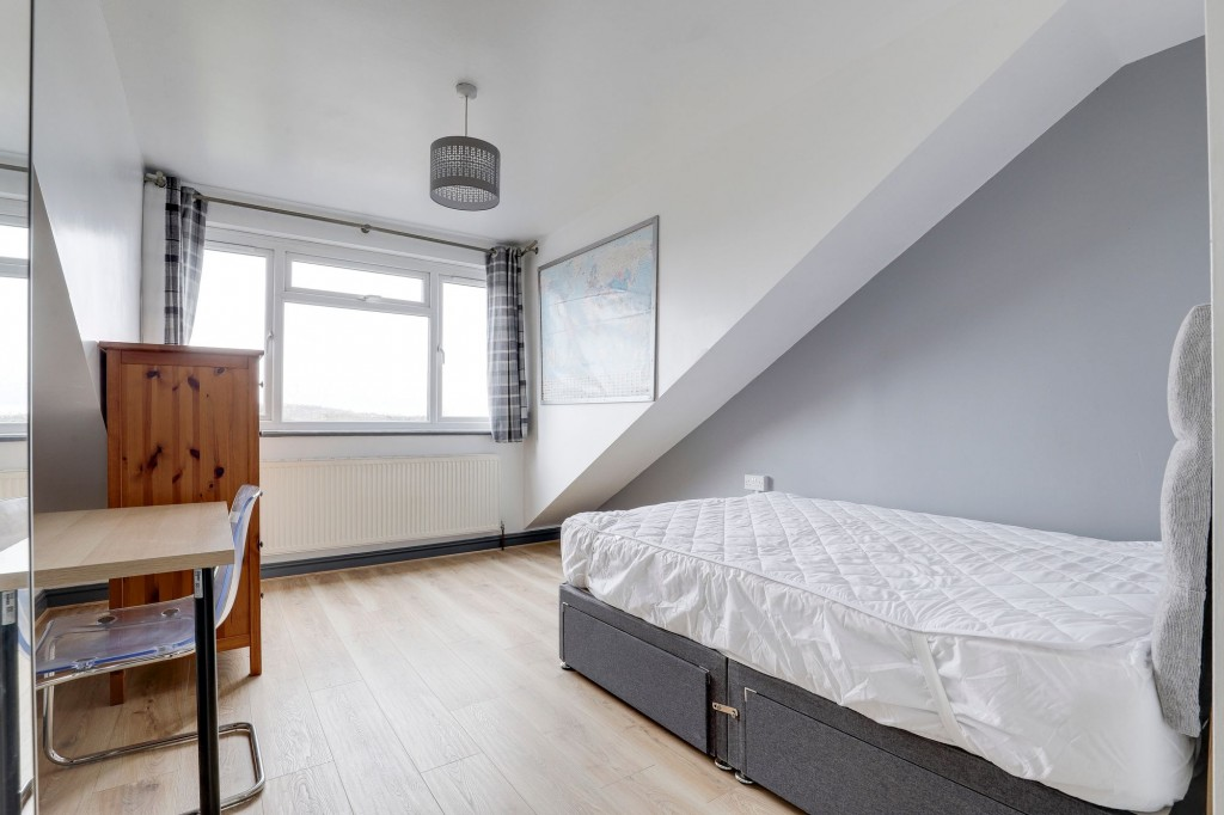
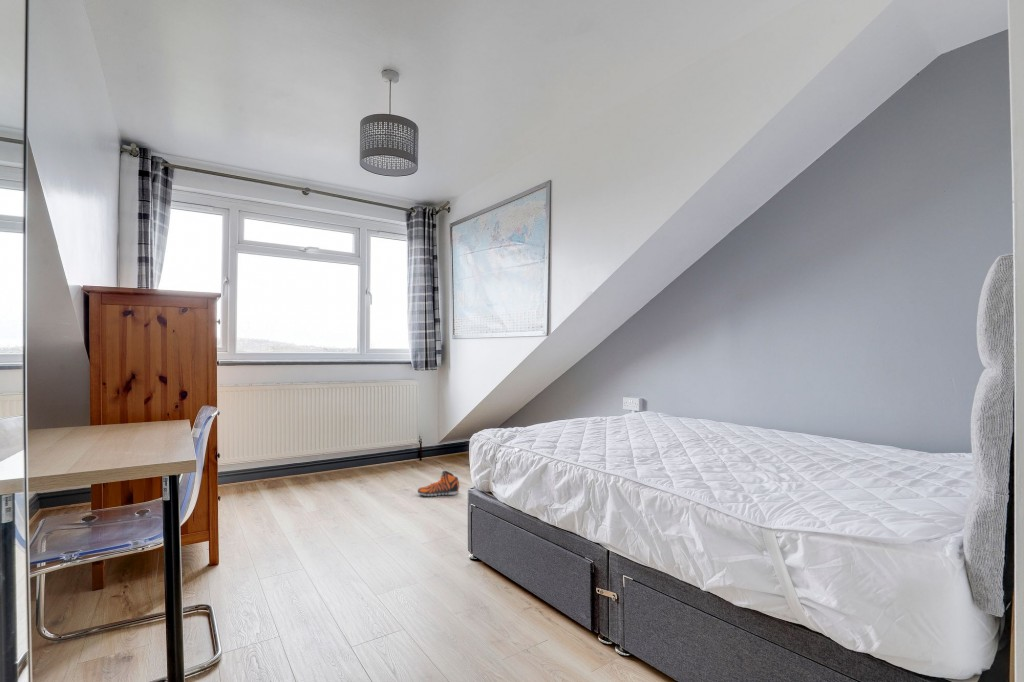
+ sneaker [417,470,460,497]
